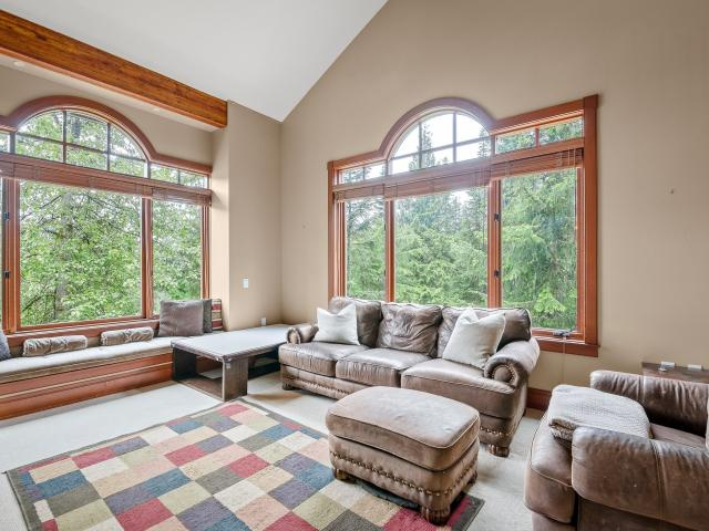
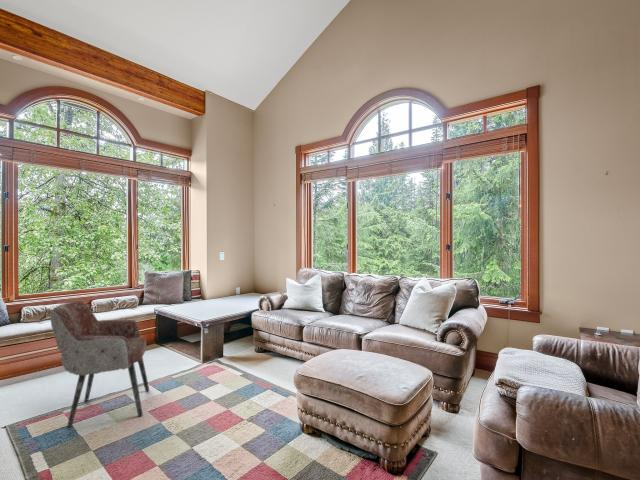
+ armchair [49,300,150,428]
